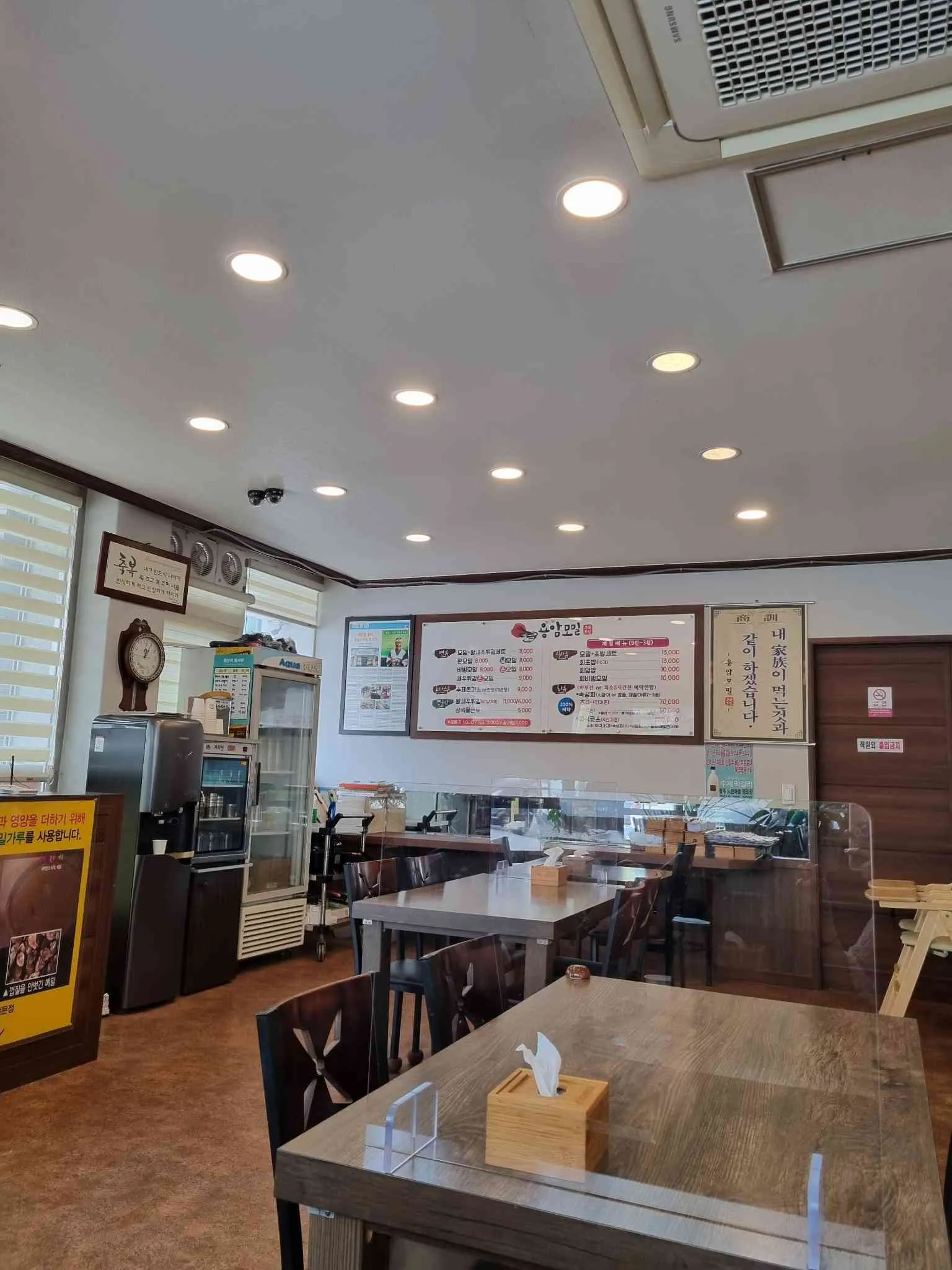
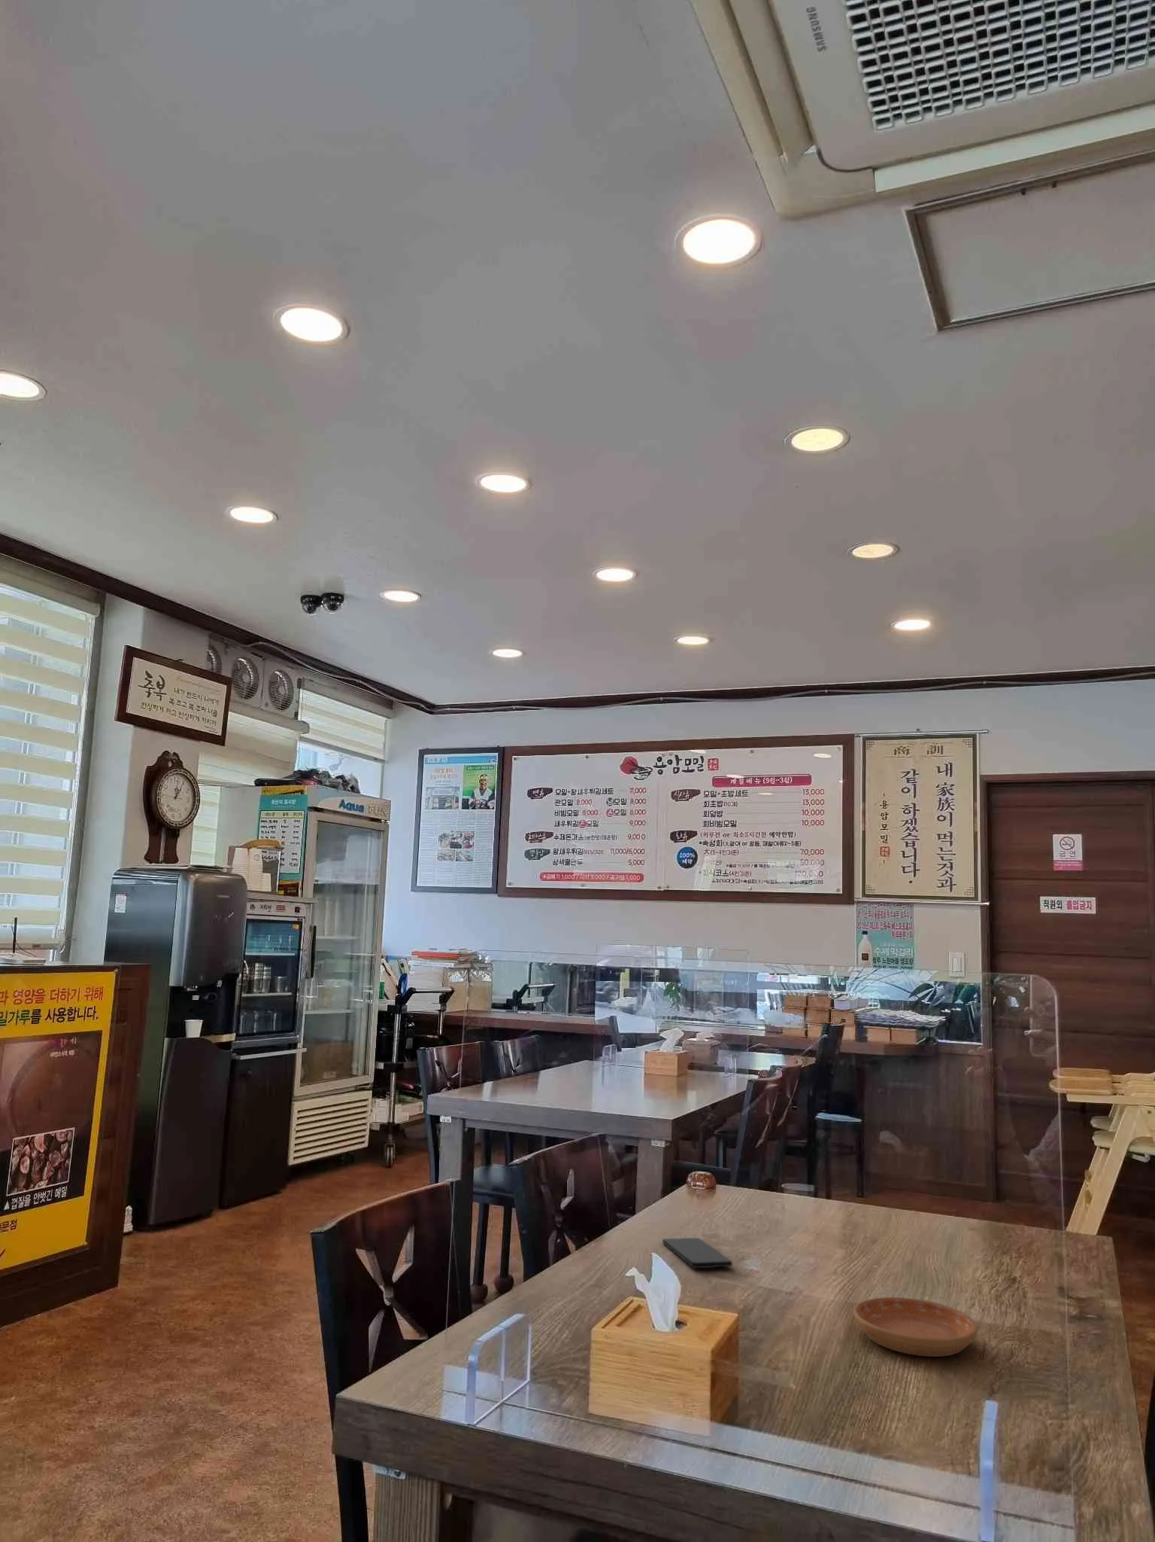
+ smartphone [661,1237,733,1269]
+ saucer [853,1297,978,1357]
